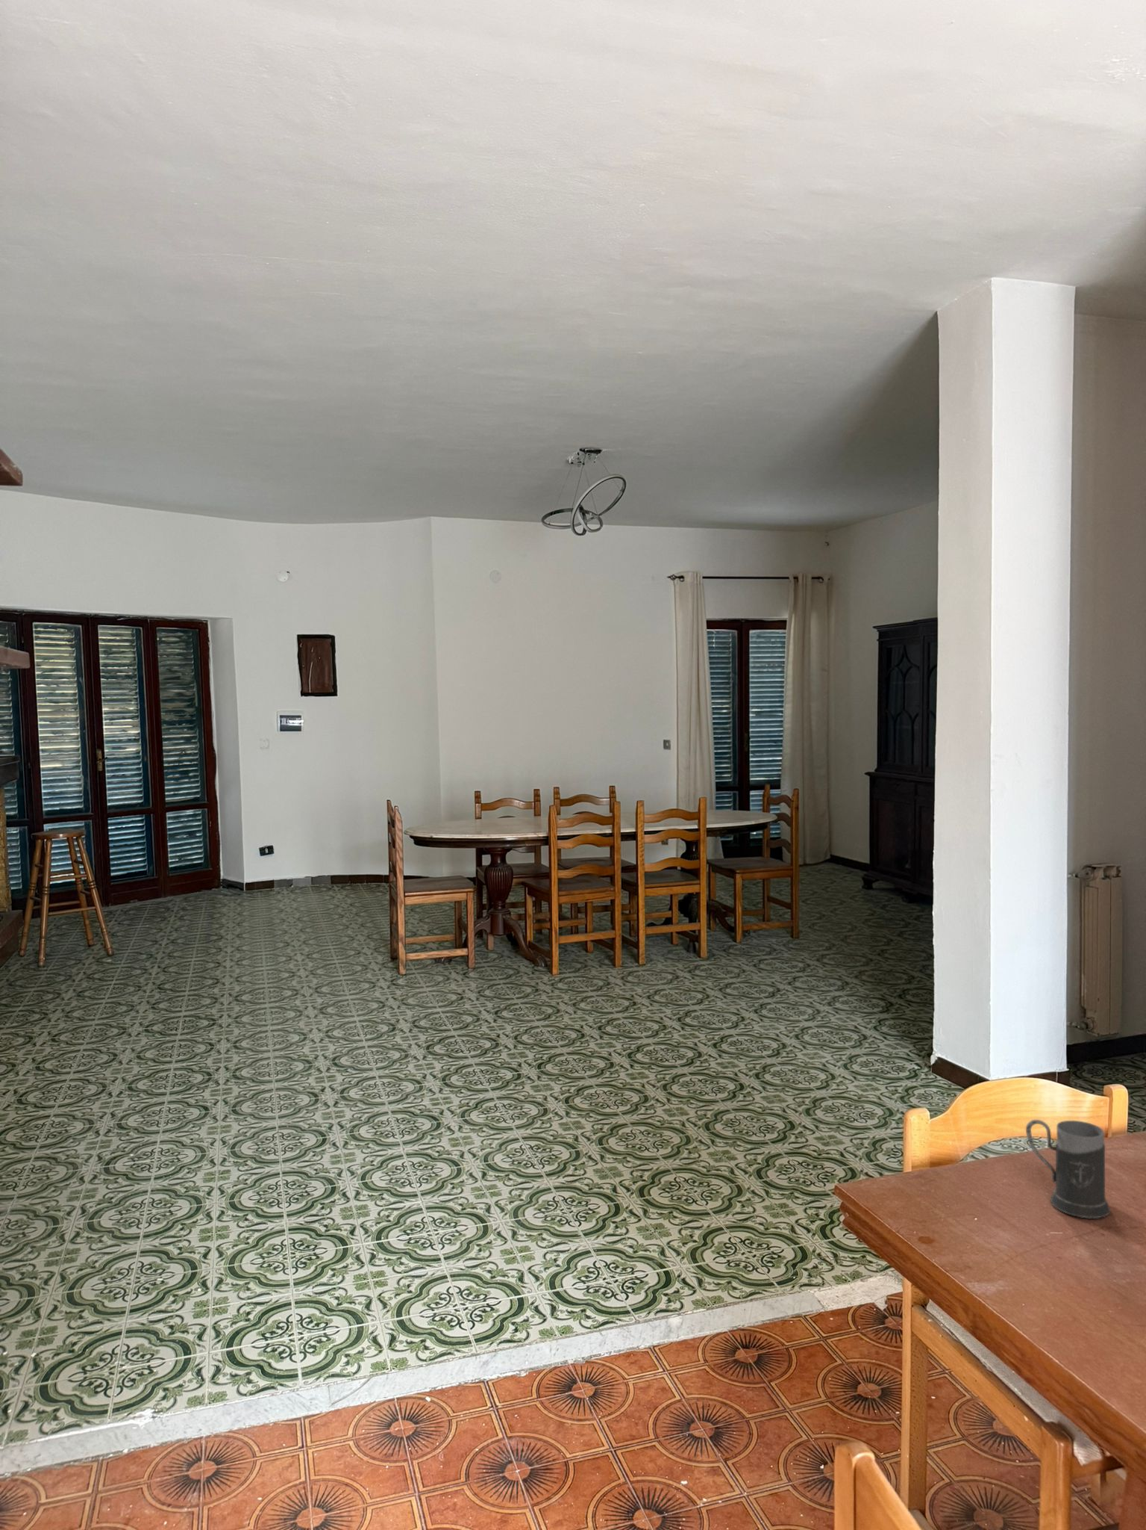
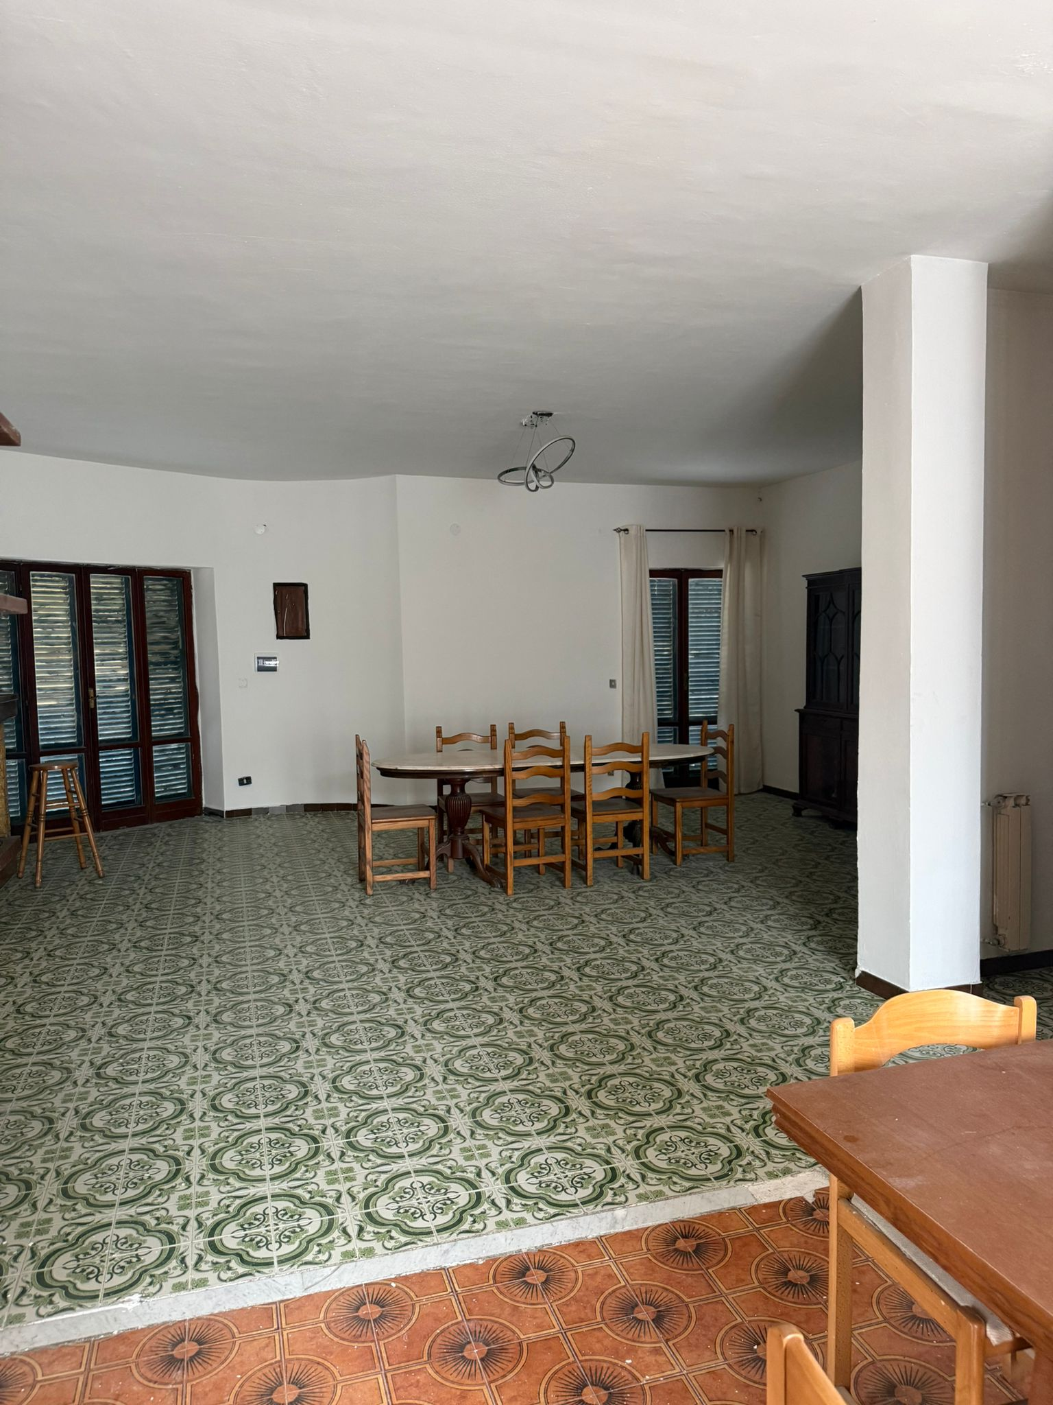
- mug [1026,1119,1111,1218]
